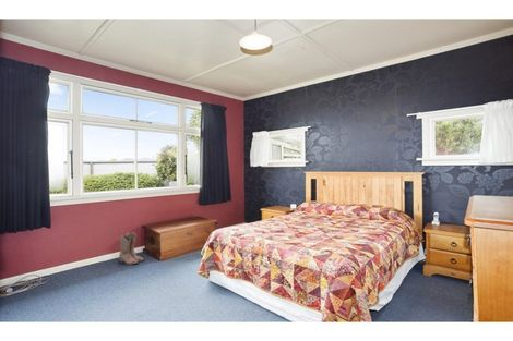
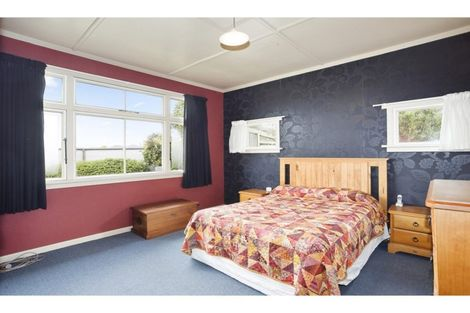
- boots [118,231,145,266]
